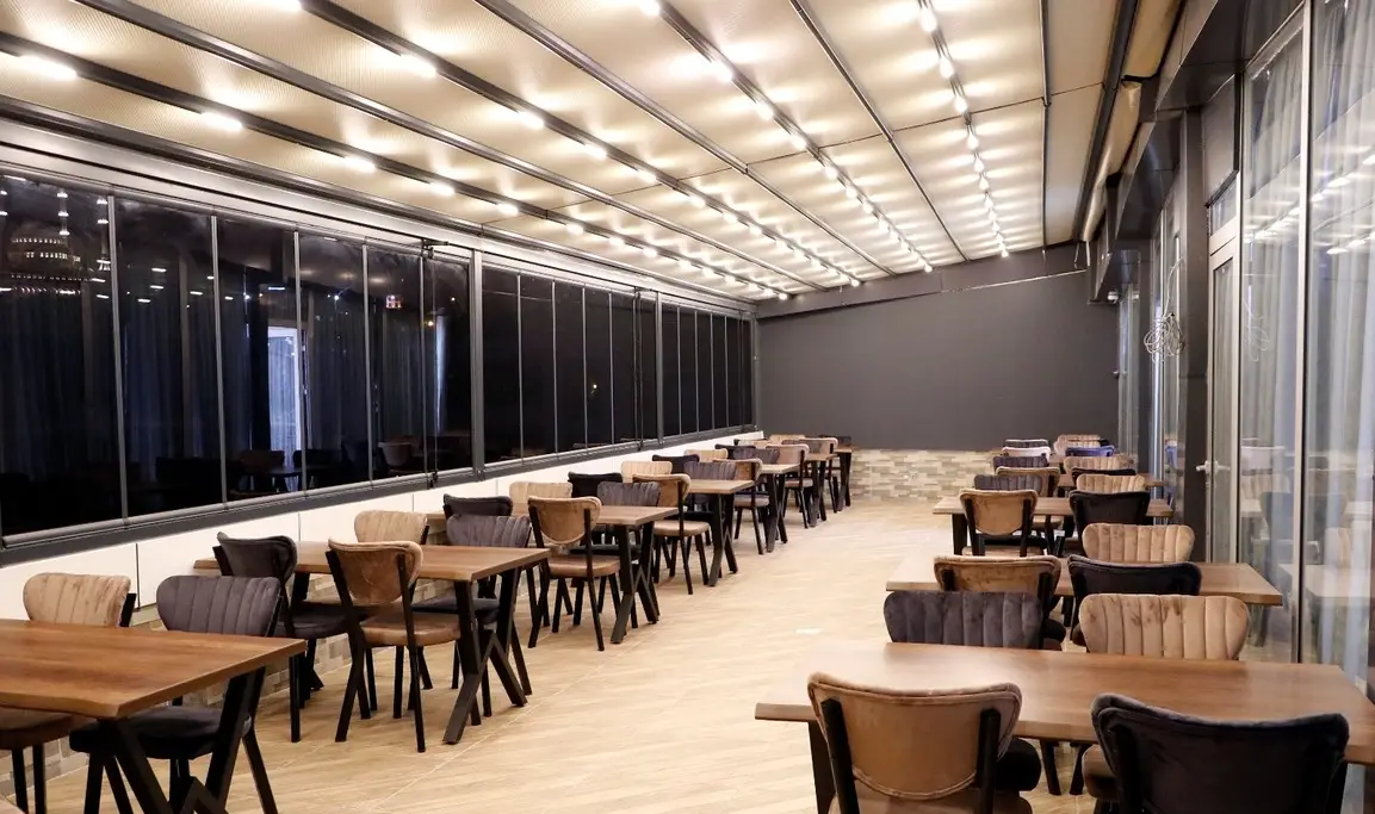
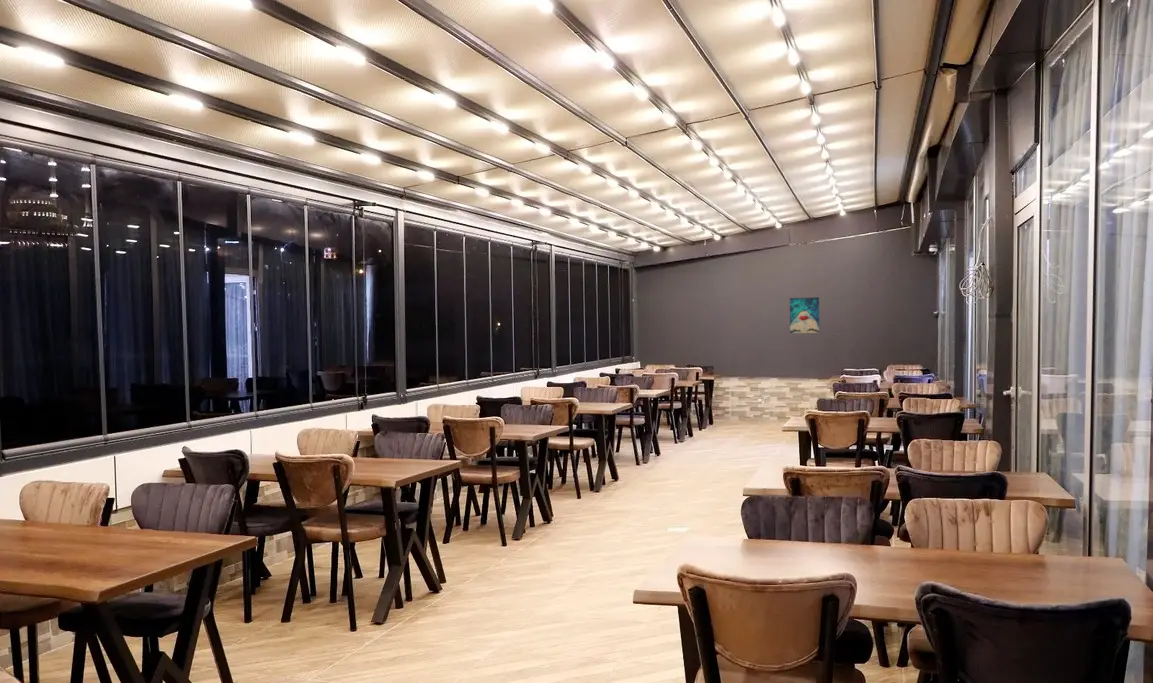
+ wall art [789,296,820,334]
